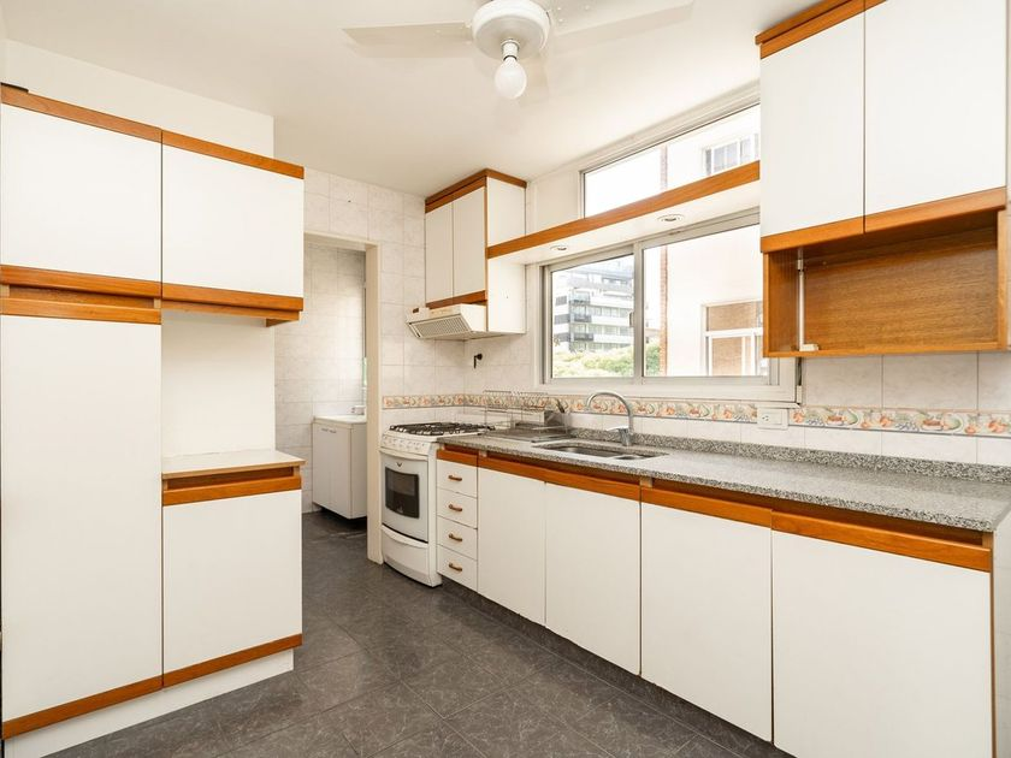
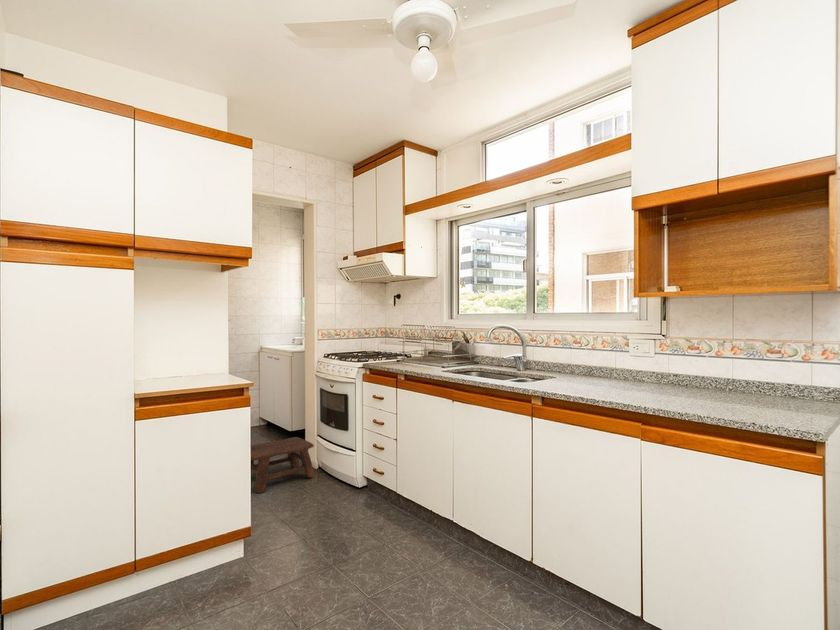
+ stool [250,436,315,494]
